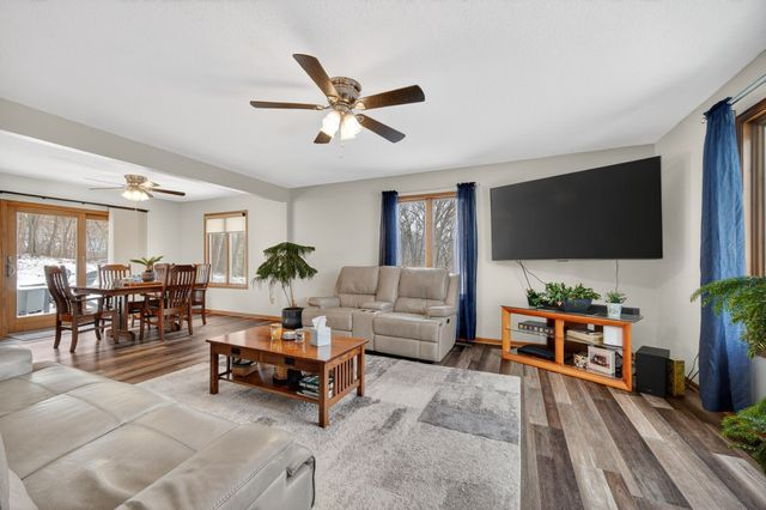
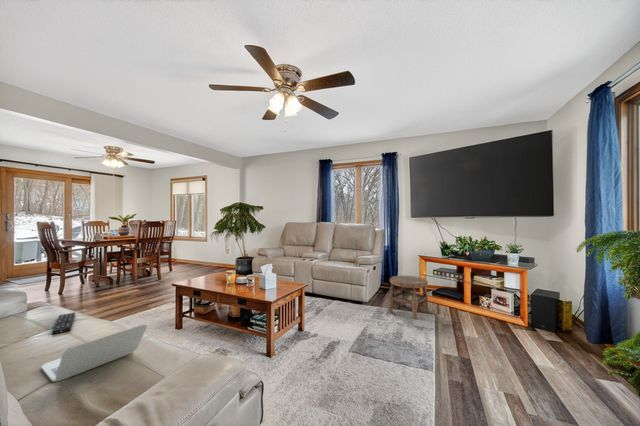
+ laptop [40,323,148,383]
+ stool [387,275,430,320]
+ remote control [51,312,76,335]
